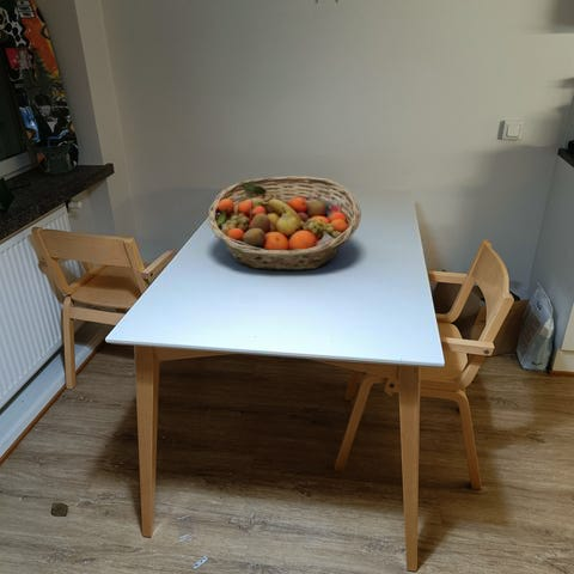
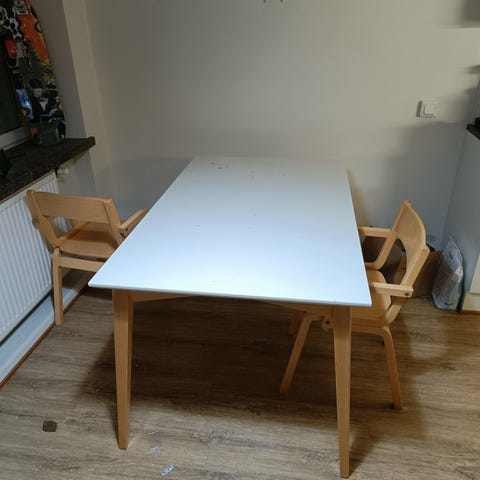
- fruit basket [207,175,362,271]
